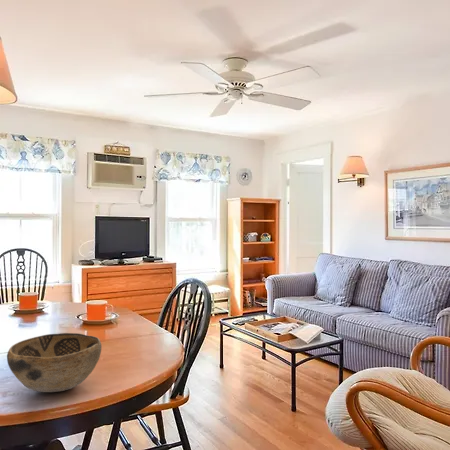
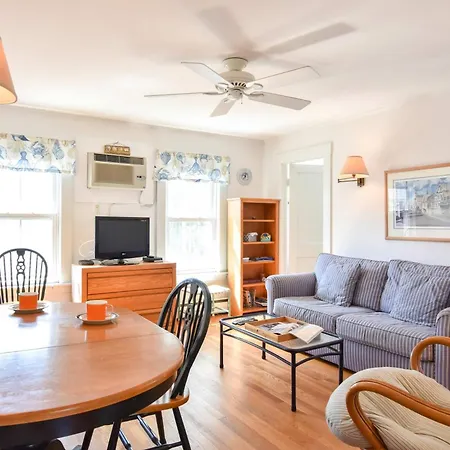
- decorative bowl [6,332,103,393]
